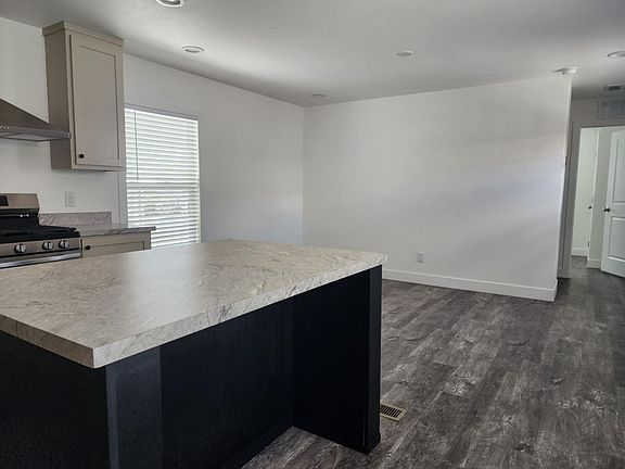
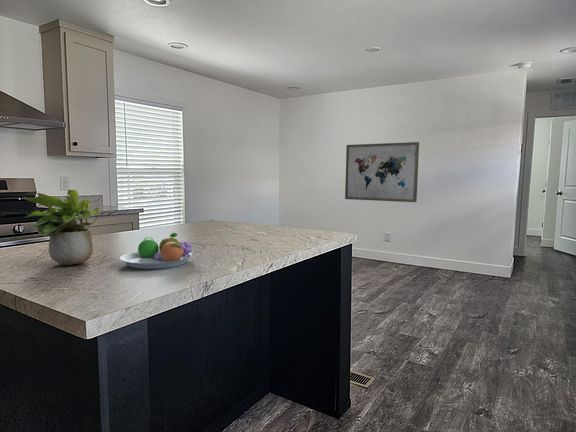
+ potted plant [21,189,101,267]
+ wall art [344,141,420,203]
+ fruit bowl [119,232,193,270]
